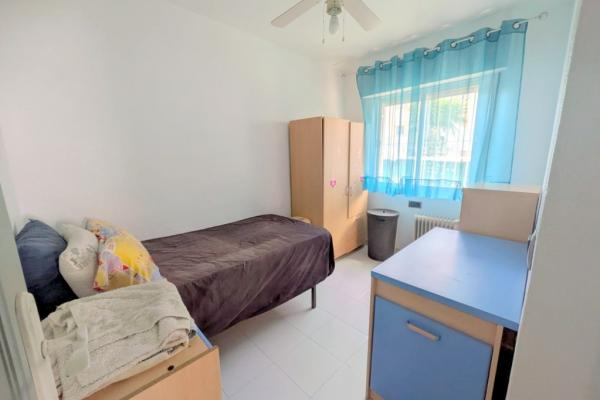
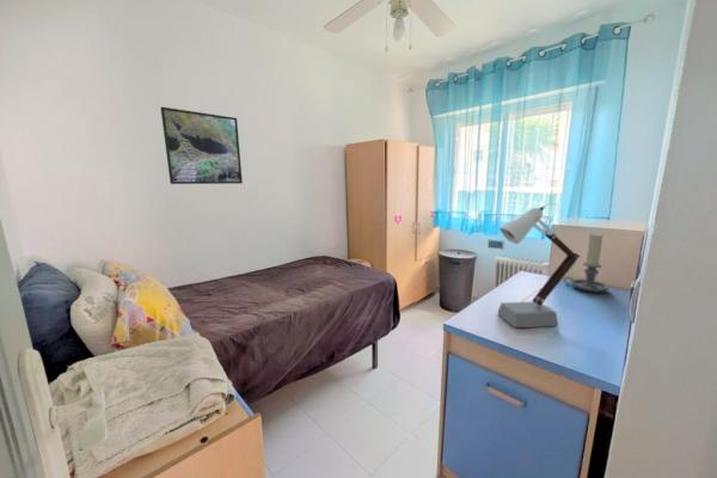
+ candle holder [563,233,611,293]
+ desk lamp [496,202,581,329]
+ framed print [159,105,244,185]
